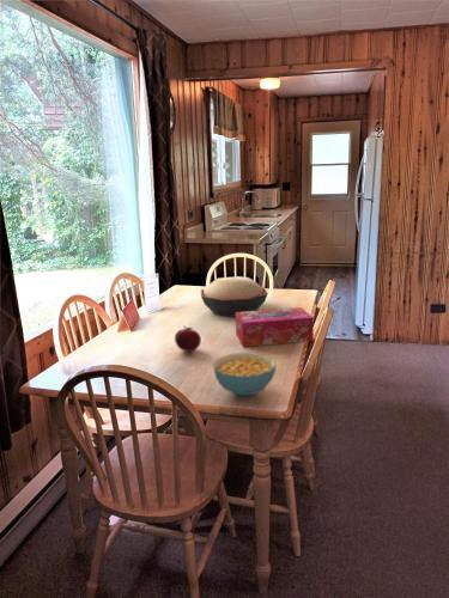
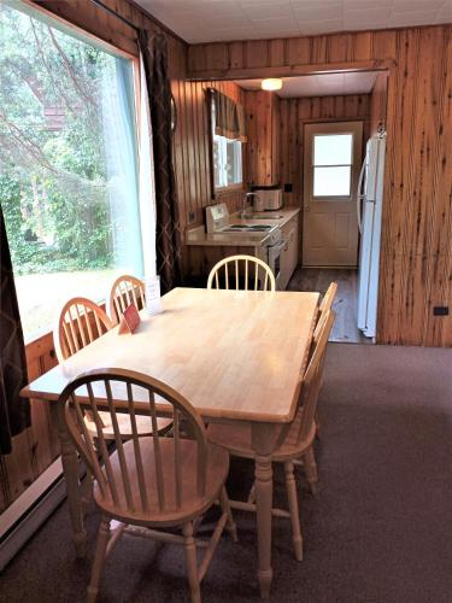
- decorative bowl [200,275,269,317]
- cereal bowl [212,352,278,397]
- tissue box [235,306,315,348]
- fruit [174,325,202,353]
